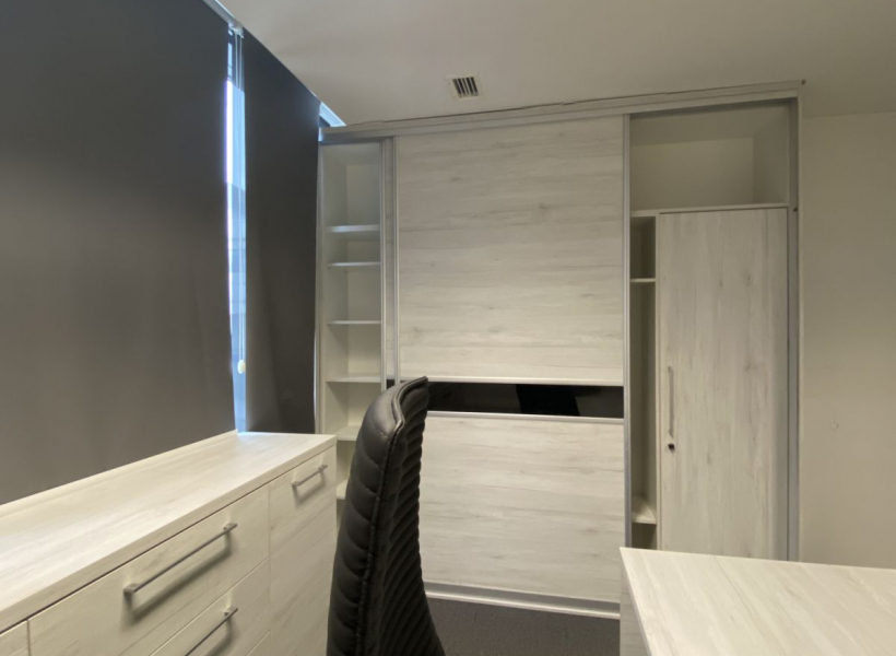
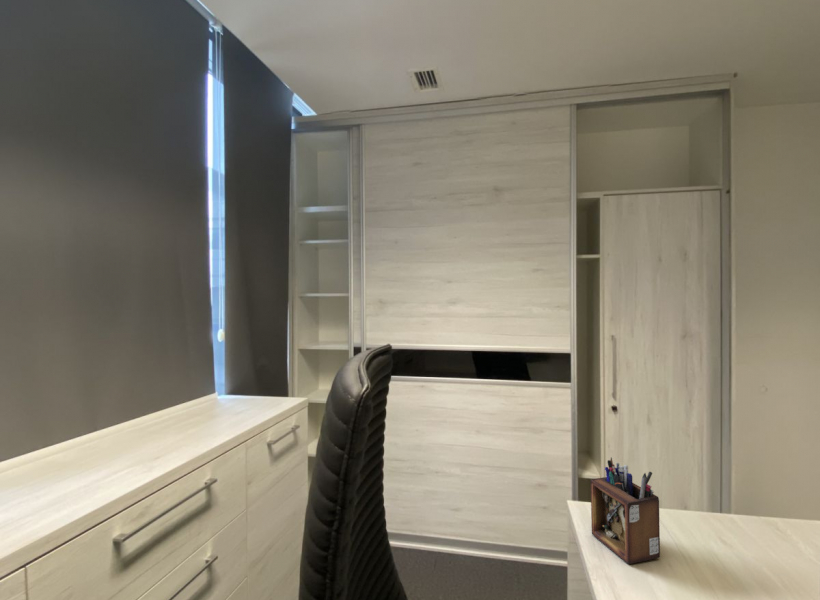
+ desk organizer [590,456,661,565]
